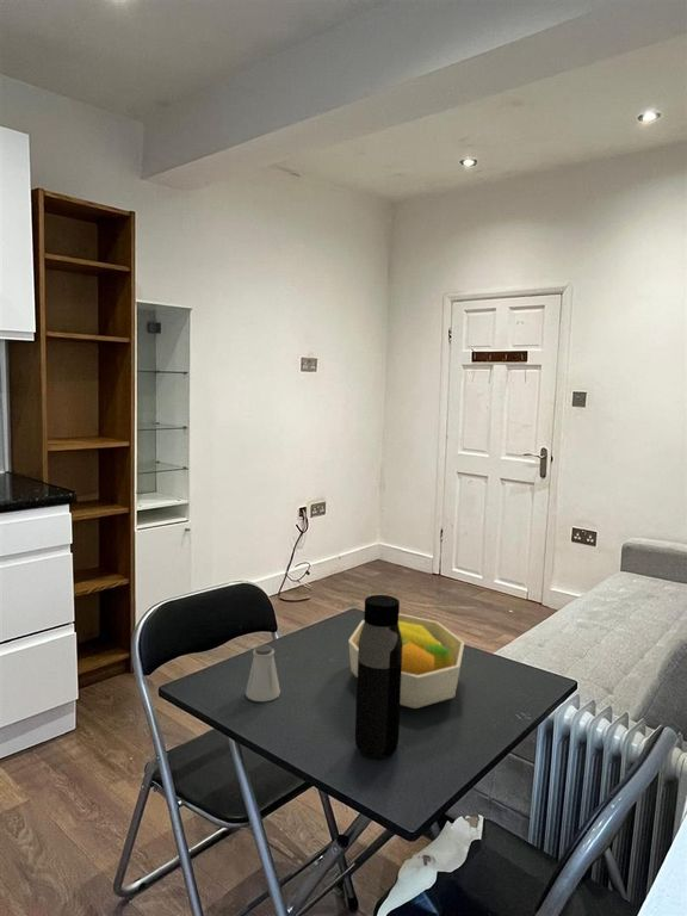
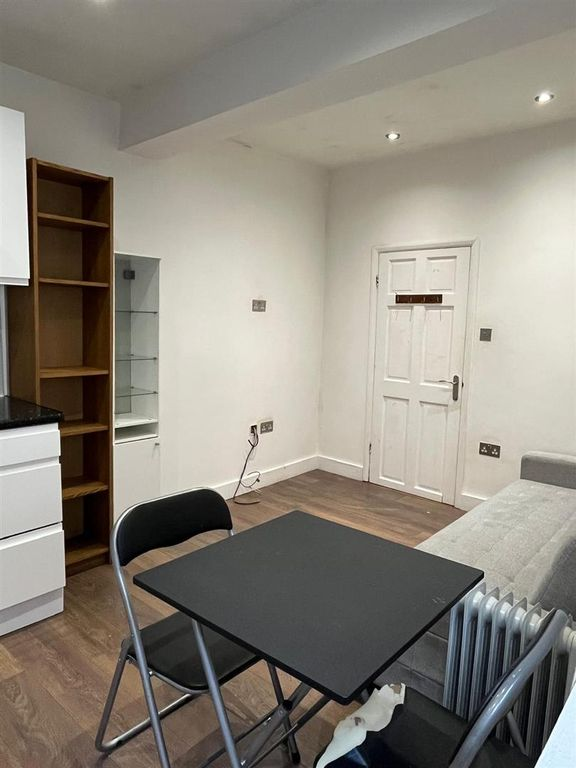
- water bottle [354,594,403,761]
- fruit bowl [347,613,465,710]
- saltshaker [245,644,281,703]
